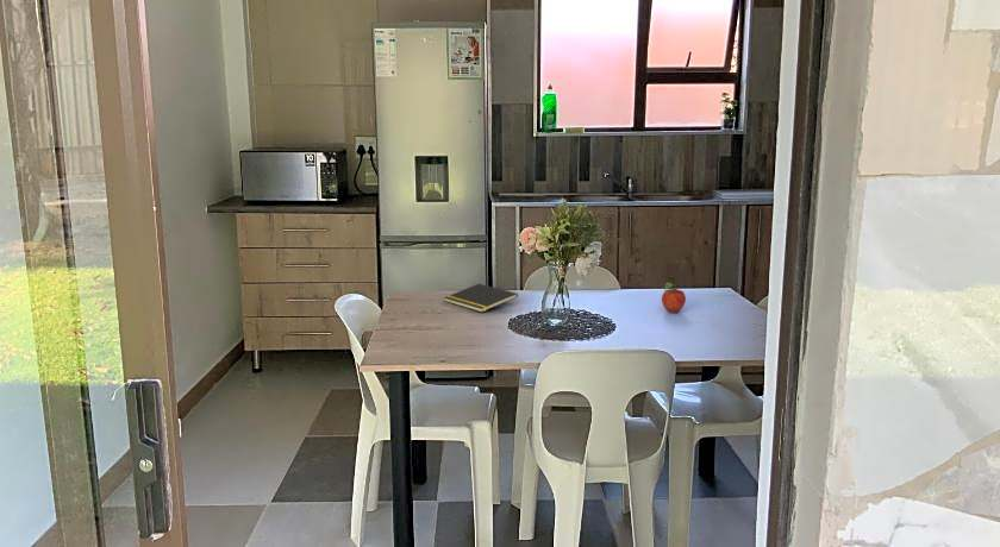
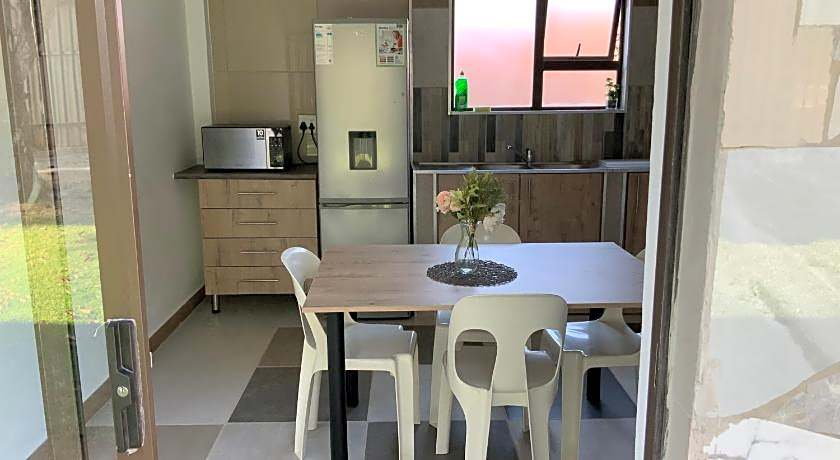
- fruit [661,282,687,314]
- notepad [443,283,519,314]
